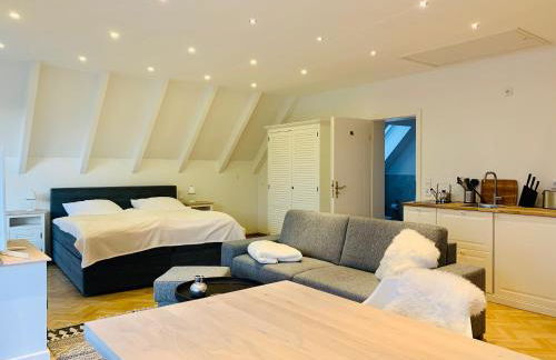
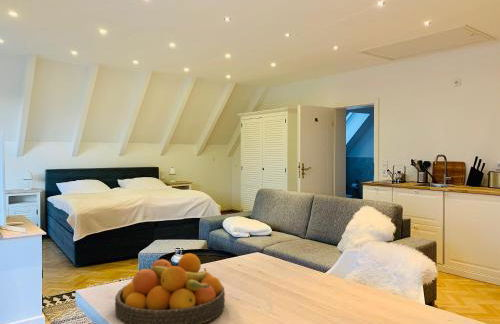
+ fruit bowl [114,252,226,324]
